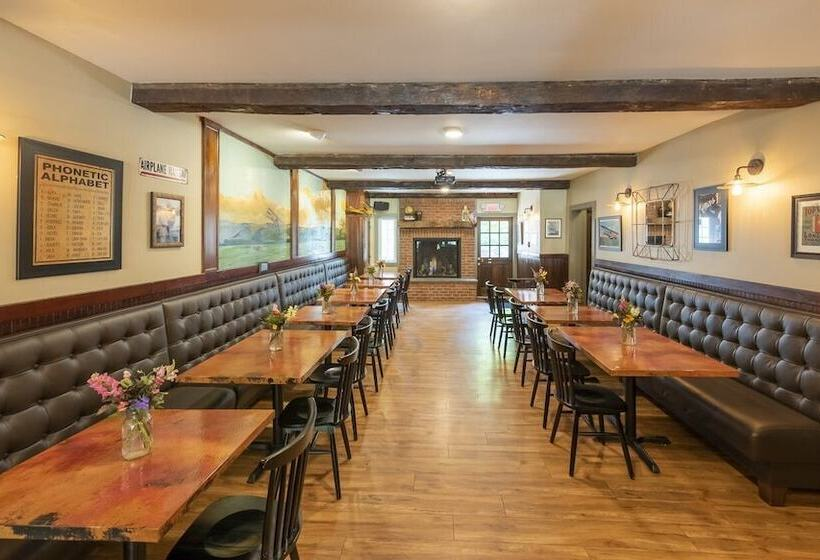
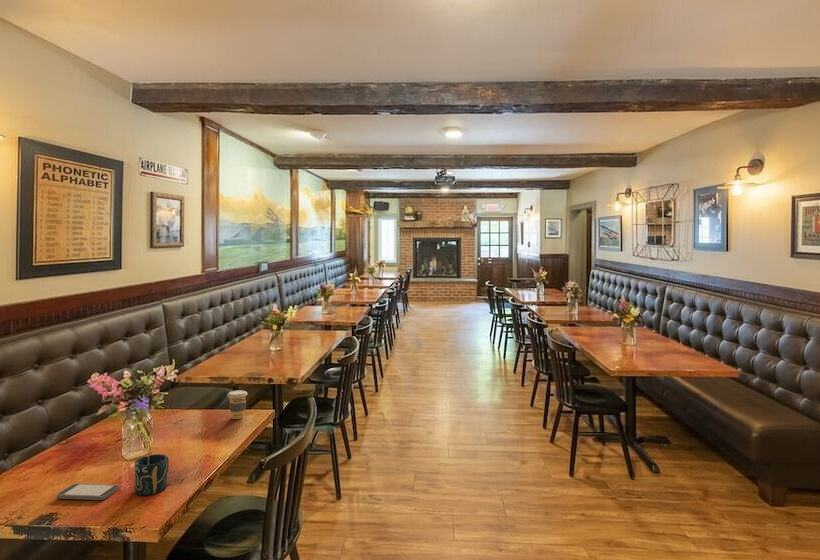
+ coffee cup [227,389,248,420]
+ smartphone [56,483,120,501]
+ cup [134,453,169,496]
